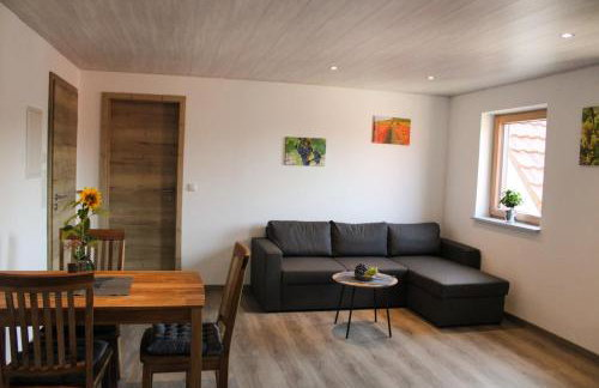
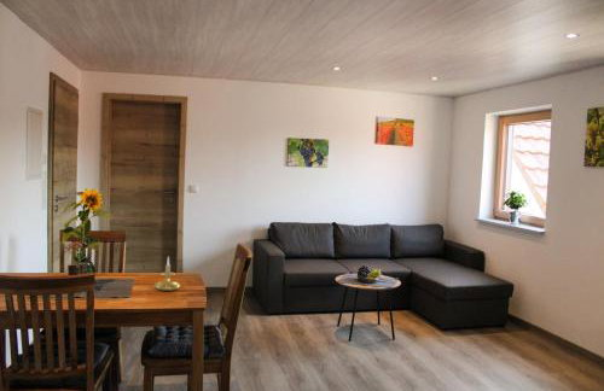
+ candle holder [153,256,182,292]
